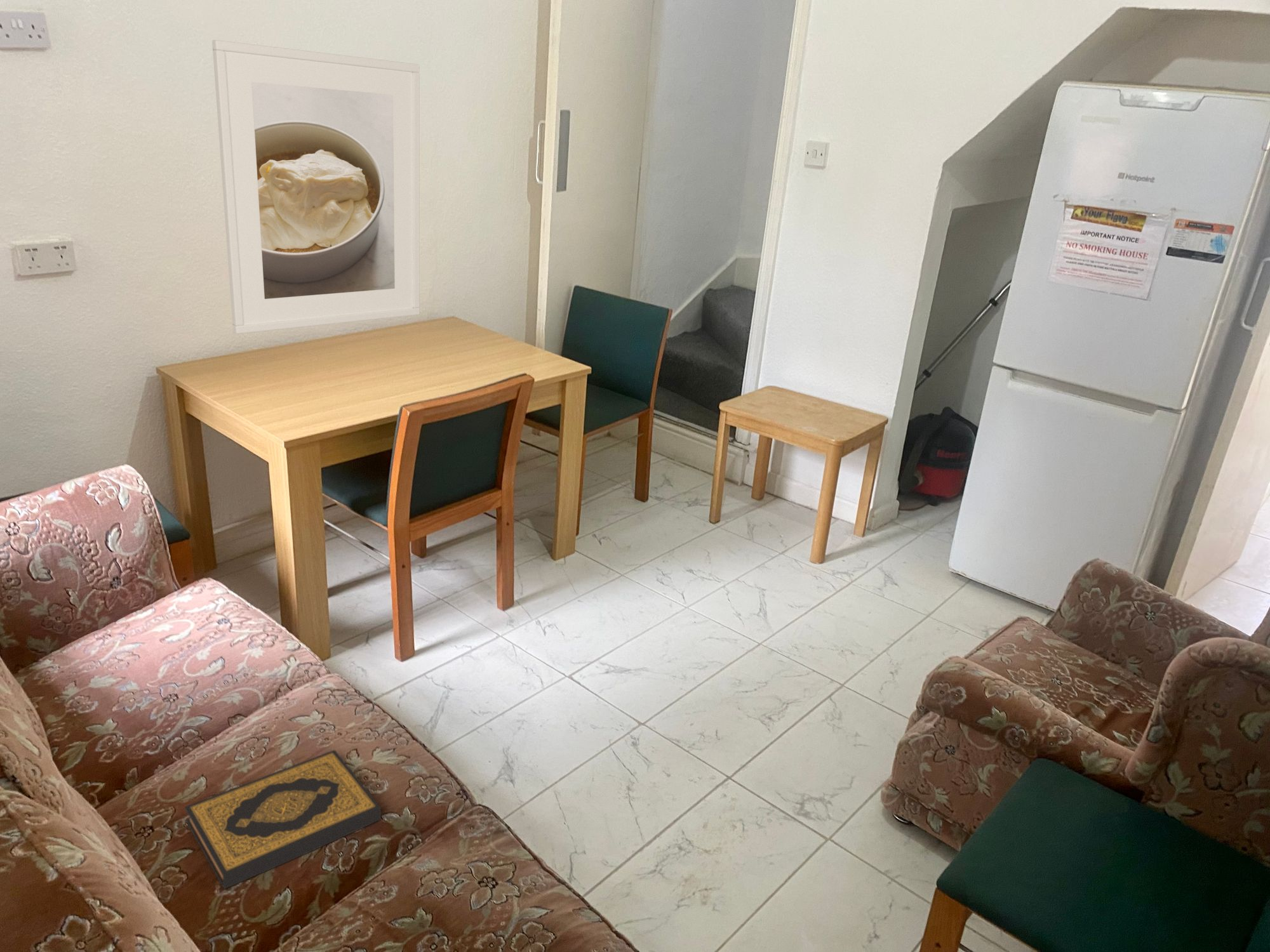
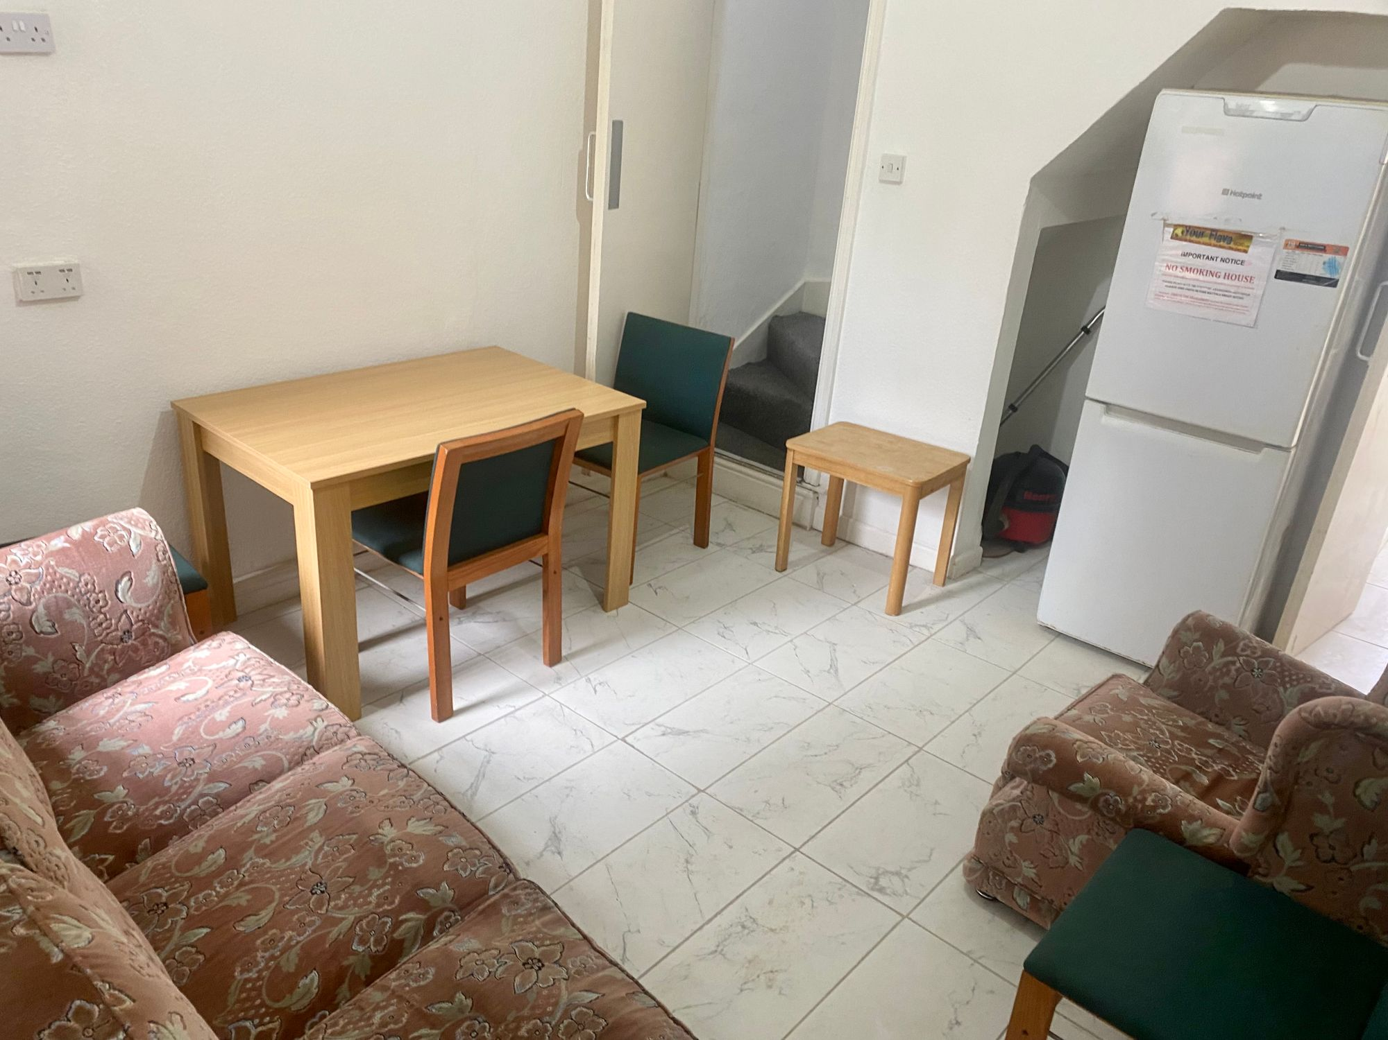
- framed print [211,39,420,334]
- hardback book [184,750,382,890]
